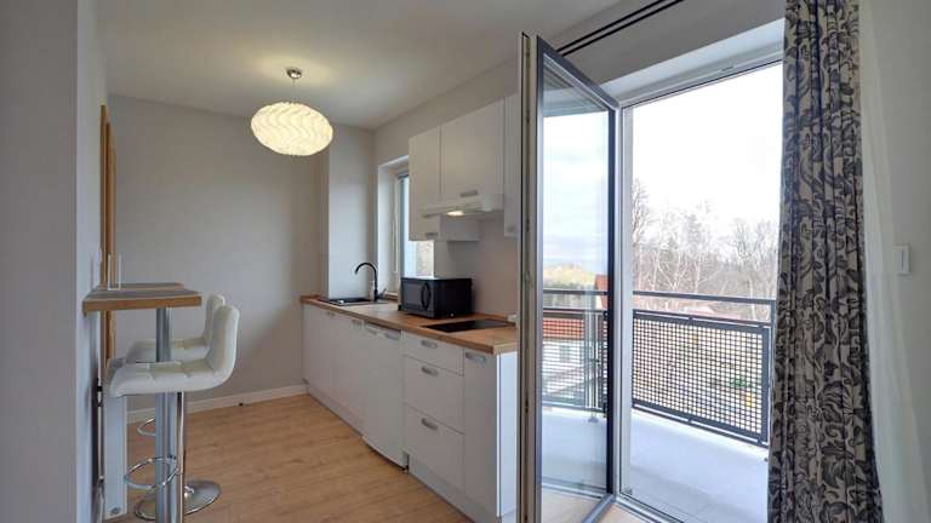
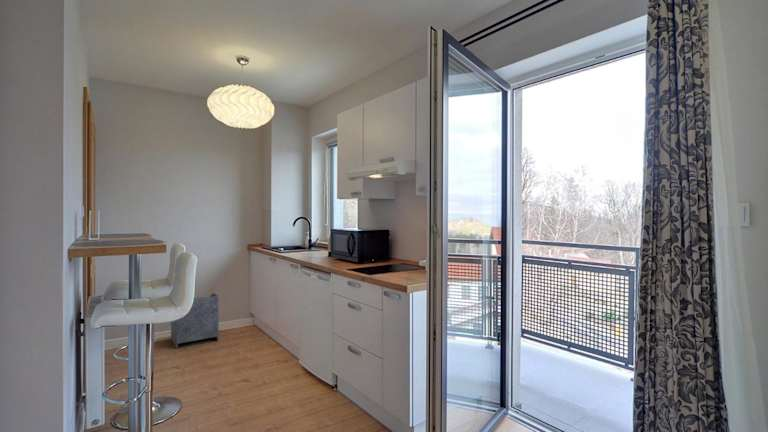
+ waste basket [170,292,220,350]
